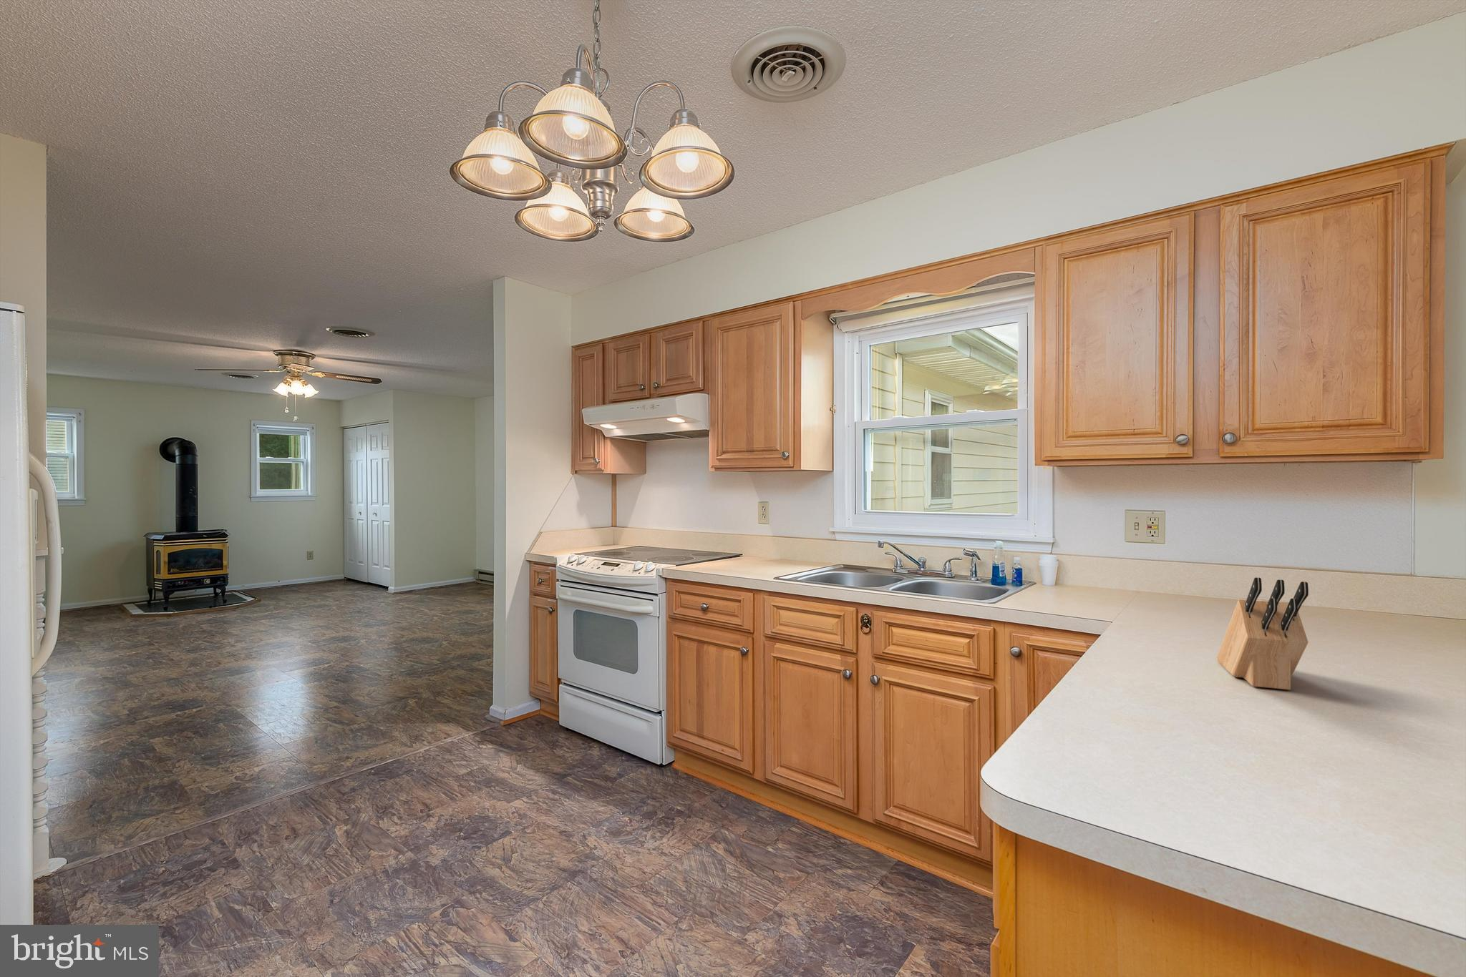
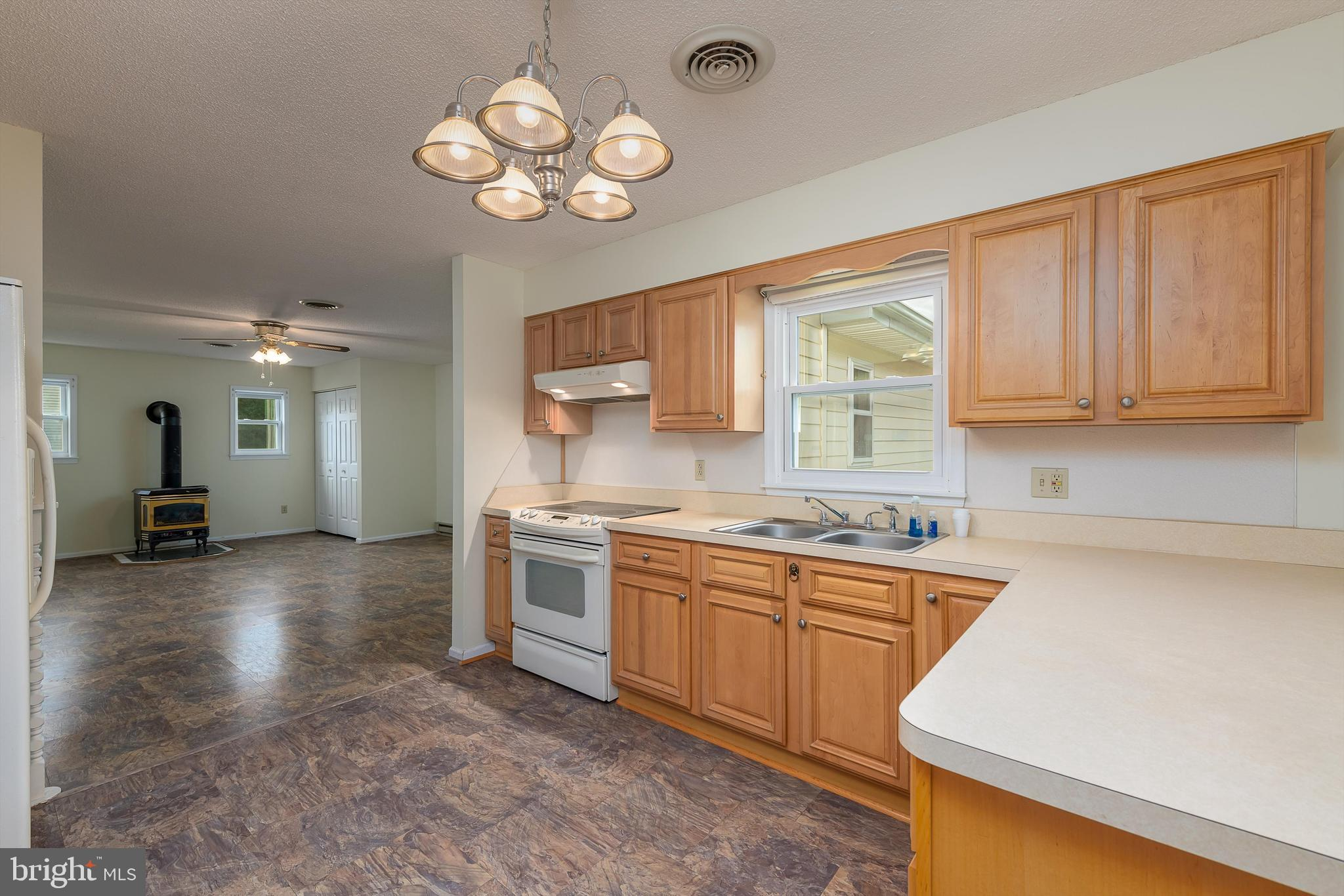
- knife block [1216,577,1309,691]
